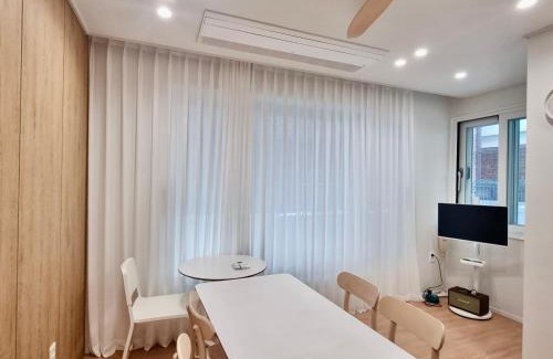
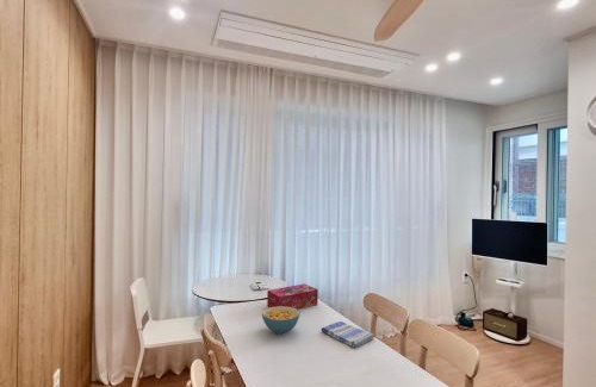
+ dish towel [321,320,375,348]
+ cereal bowl [261,306,300,335]
+ tissue box [266,282,319,311]
